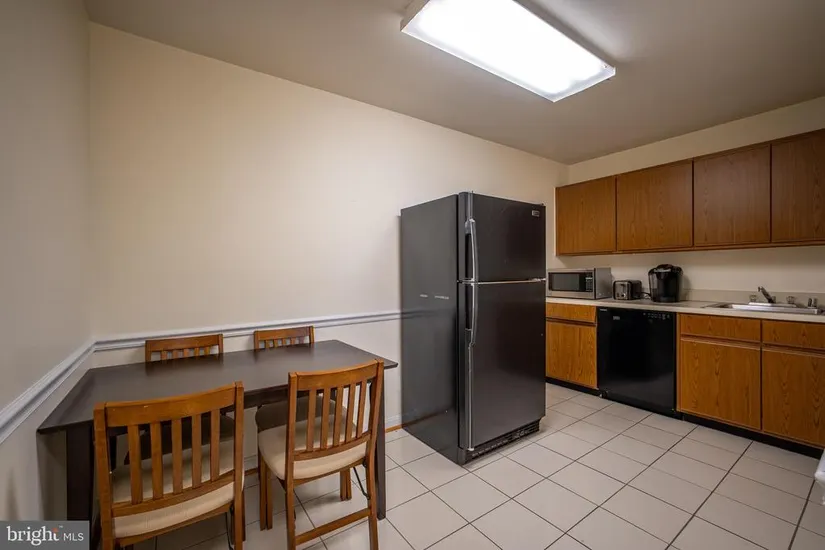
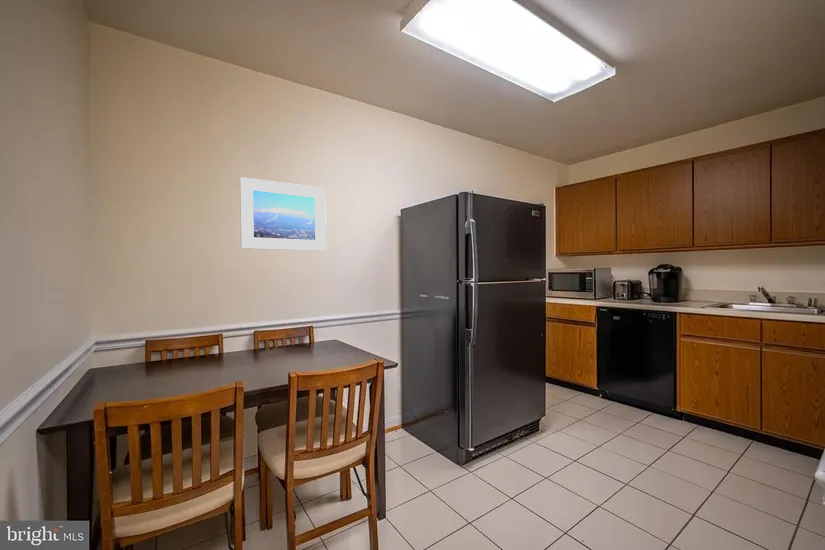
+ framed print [239,176,327,252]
